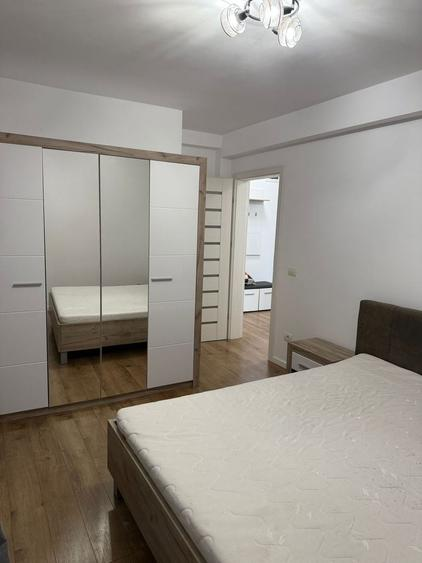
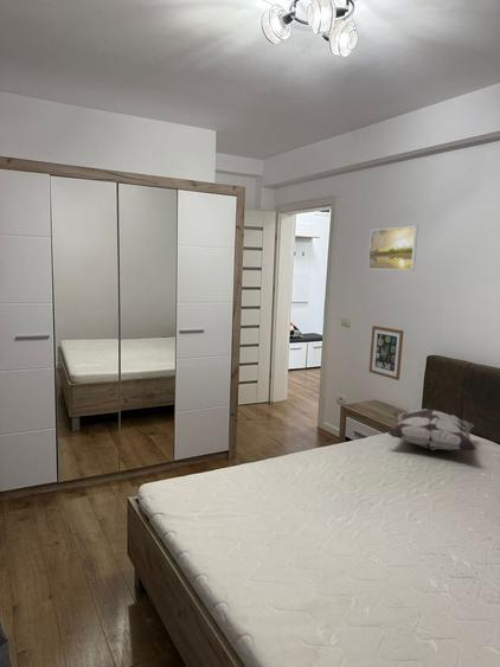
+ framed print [367,225,419,271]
+ wall art [368,325,404,381]
+ decorative pillow [386,408,477,451]
